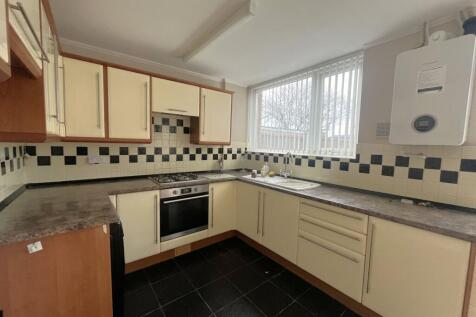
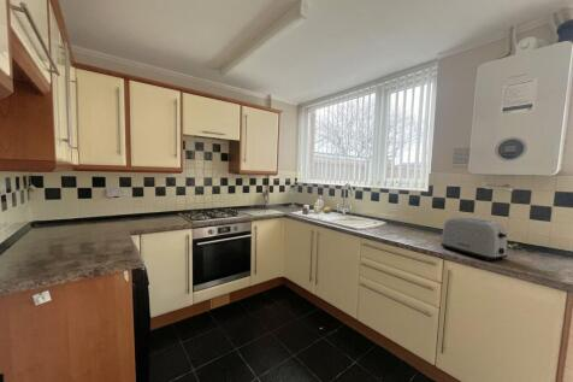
+ toaster [439,216,508,261]
